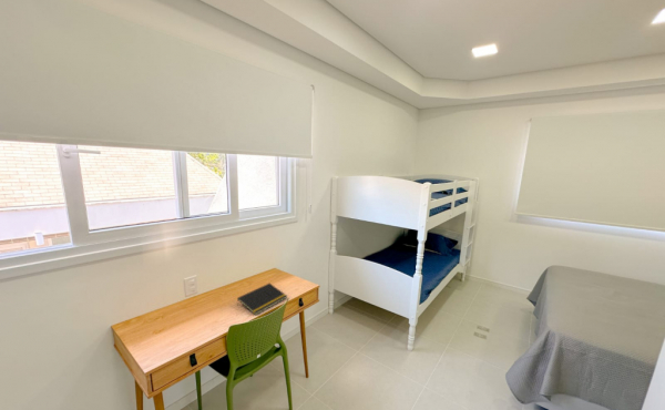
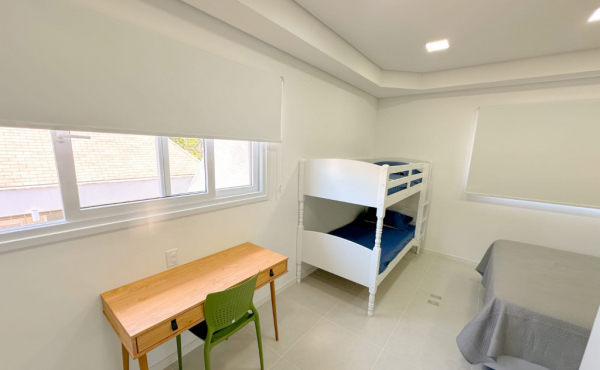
- notepad [236,283,288,317]
